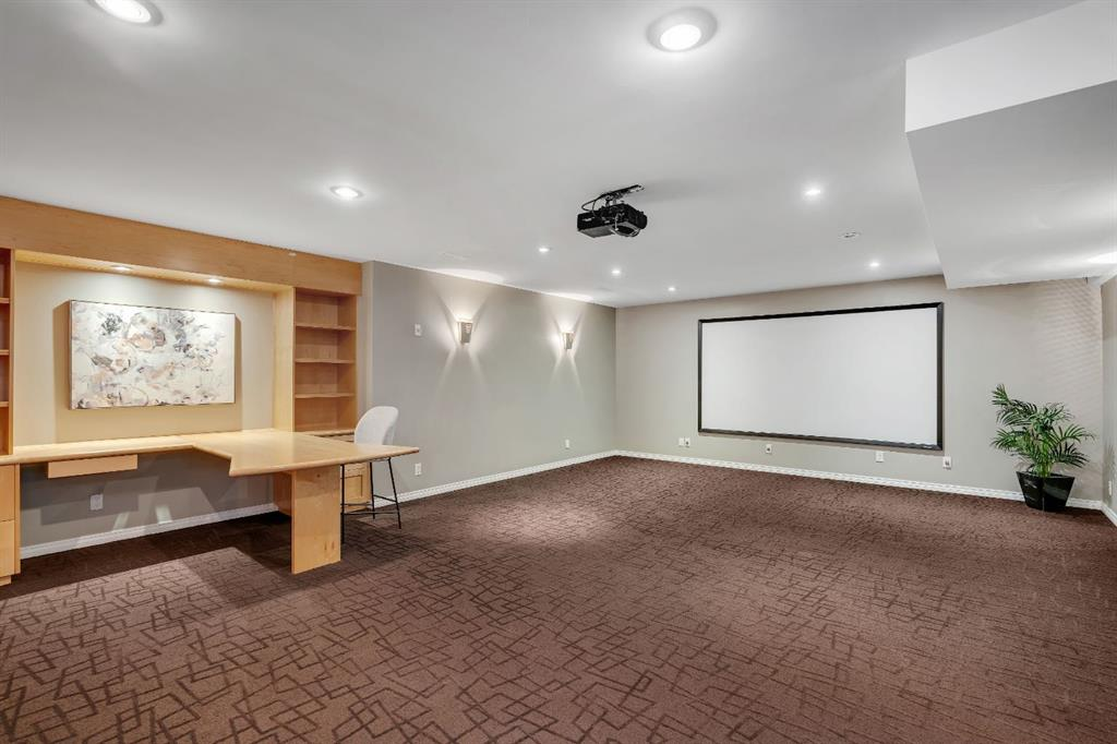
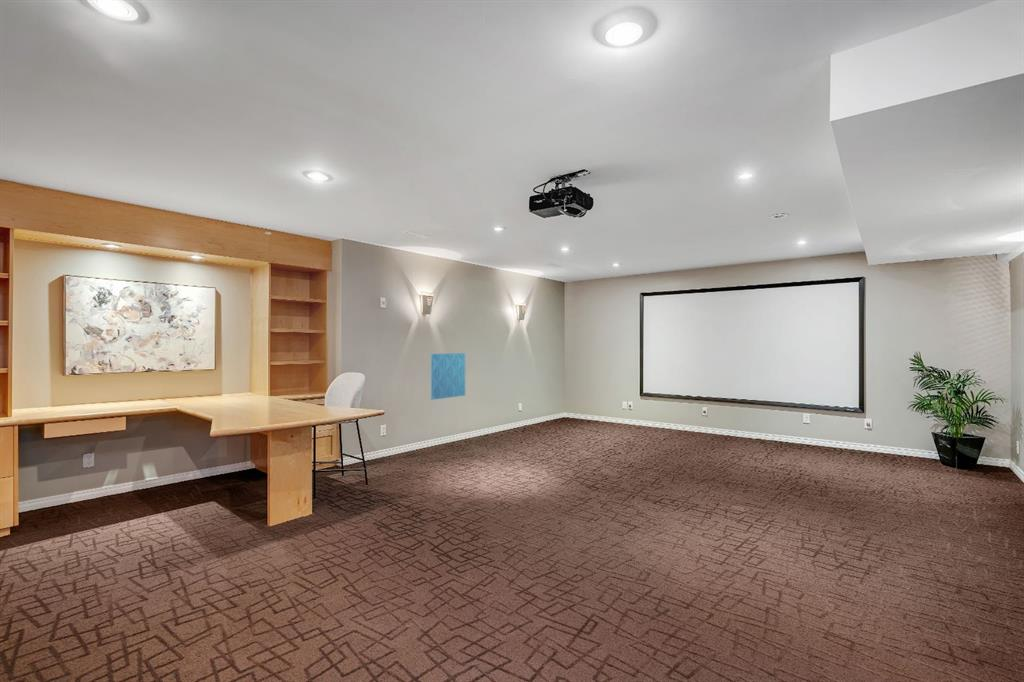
+ acoustic panel [430,352,466,401]
